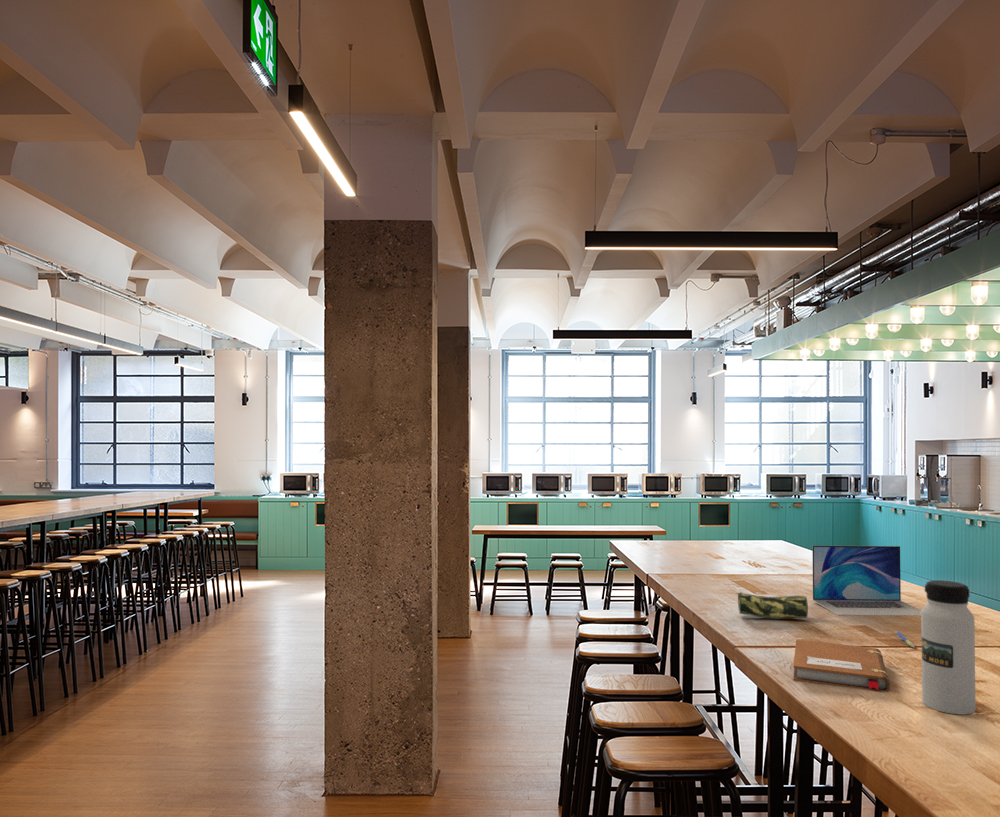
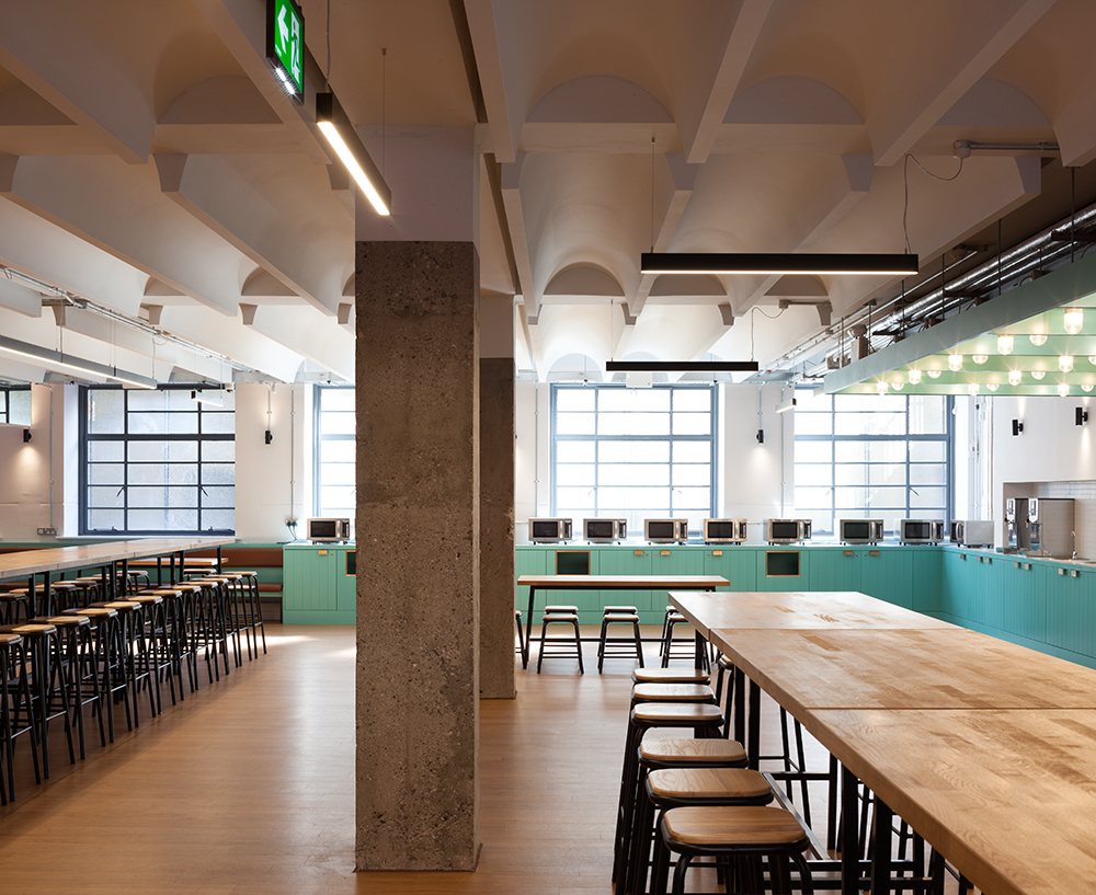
- laptop [811,545,922,617]
- pen [895,630,916,649]
- notebook [792,638,891,692]
- water bottle [920,579,977,716]
- pencil case [735,591,809,619]
